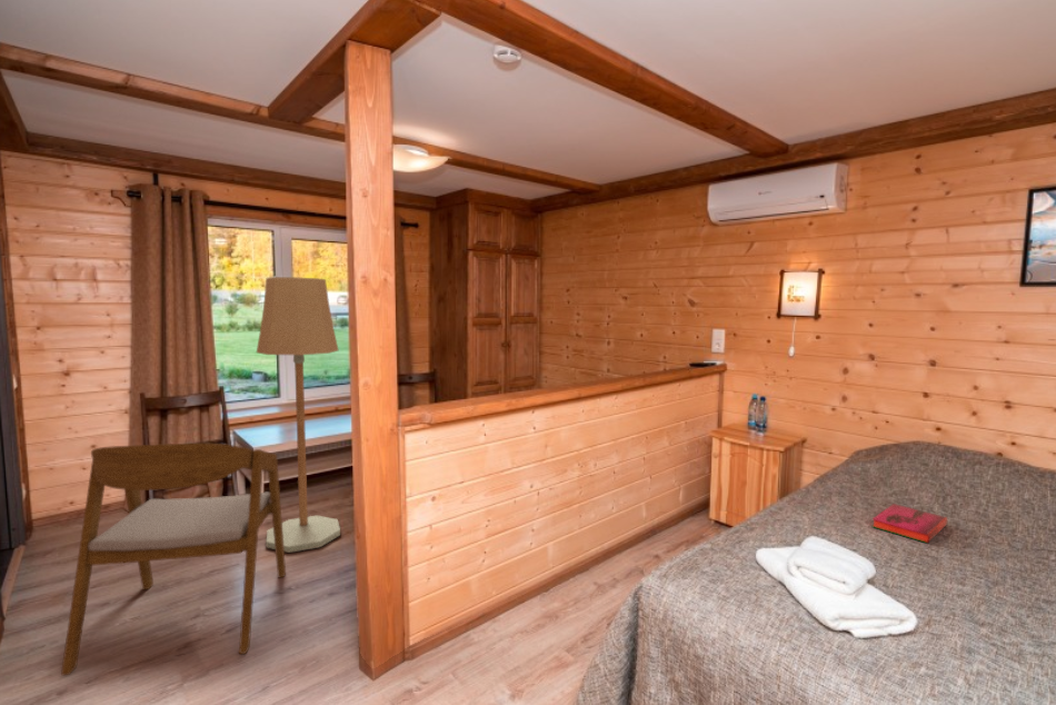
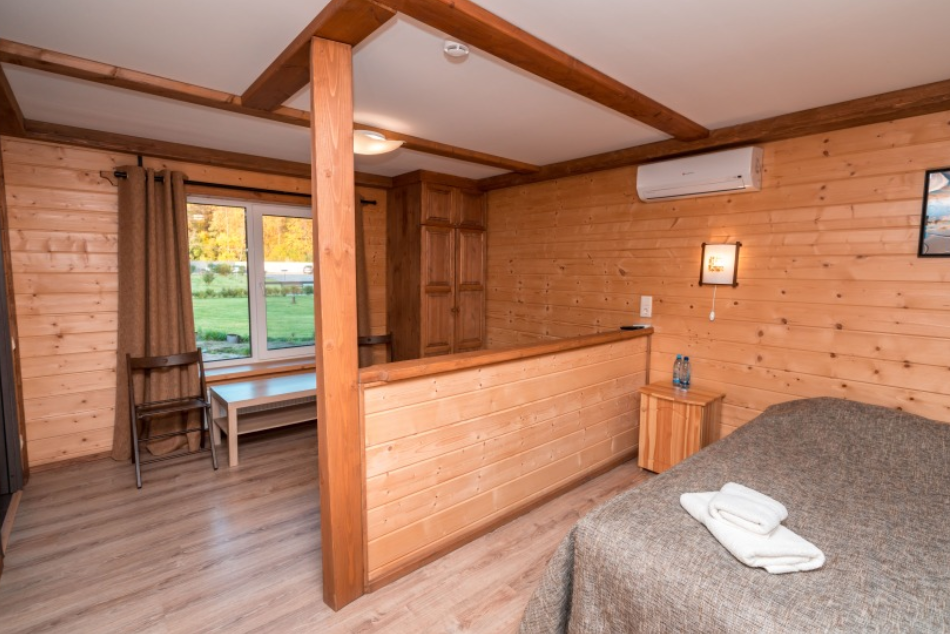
- floor lamp [256,276,341,554]
- hardback book [870,503,948,545]
- armchair [60,443,287,677]
